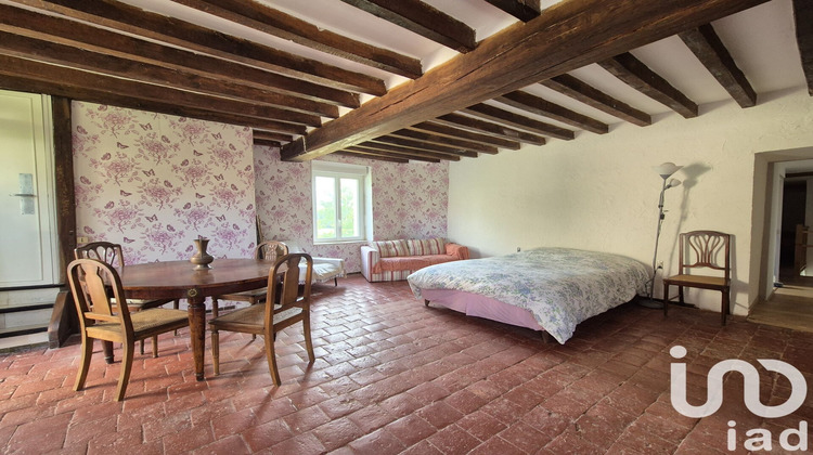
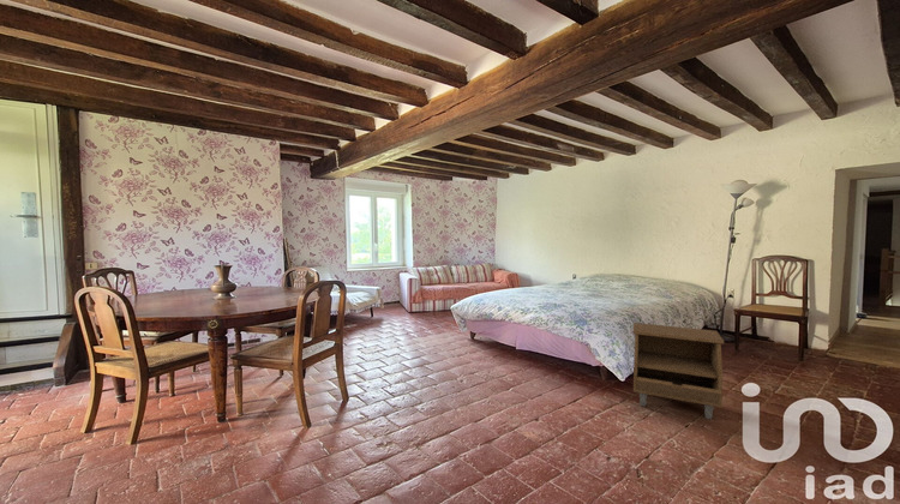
+ nightstand [631,322,725,420]
